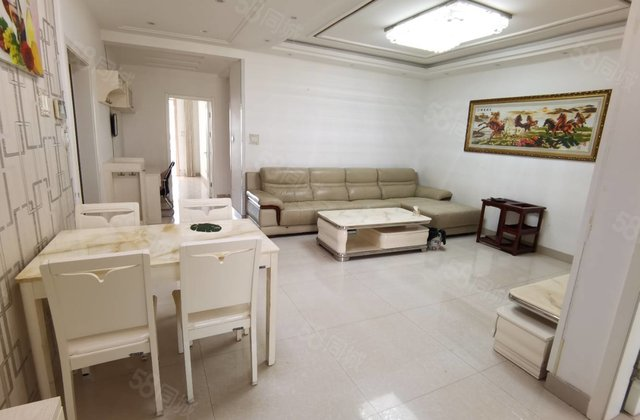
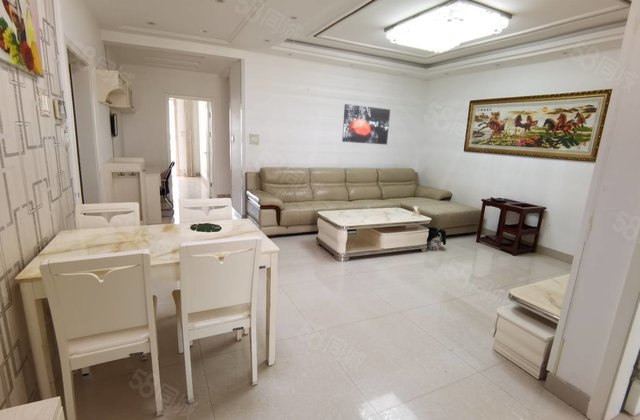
+ wall art [341,103,391,146]
